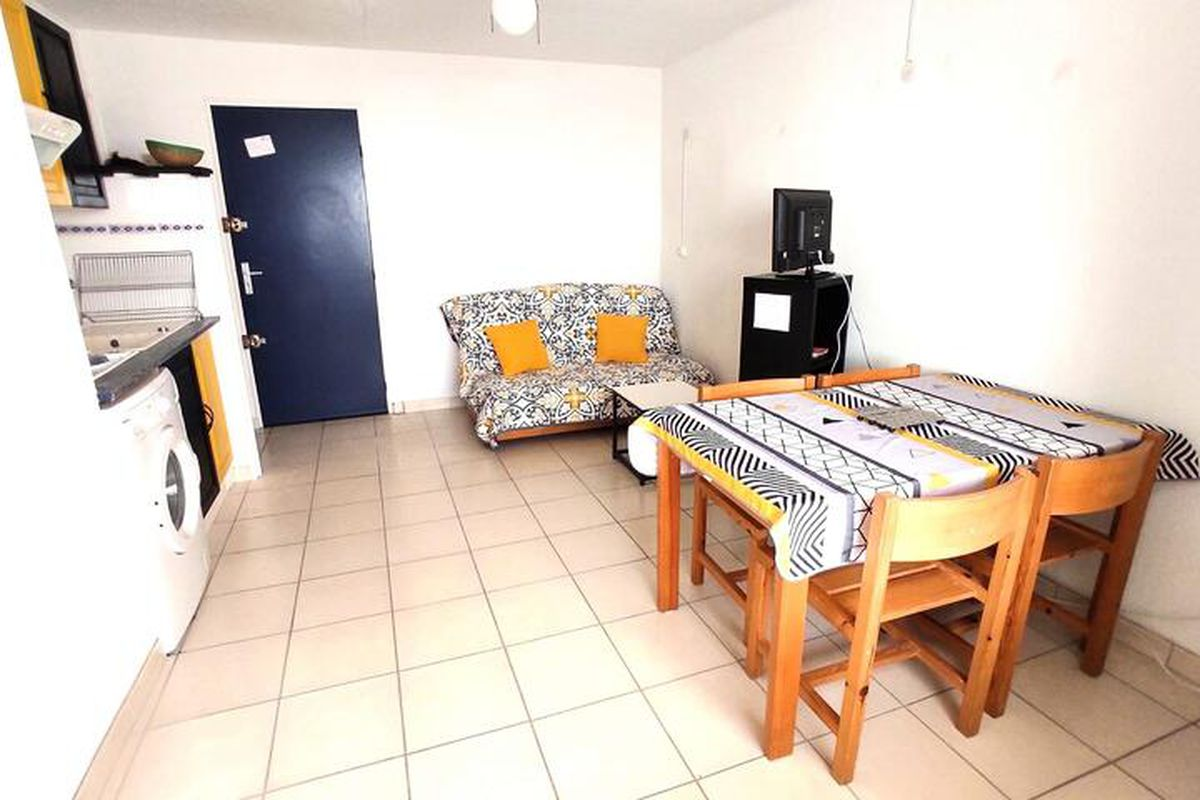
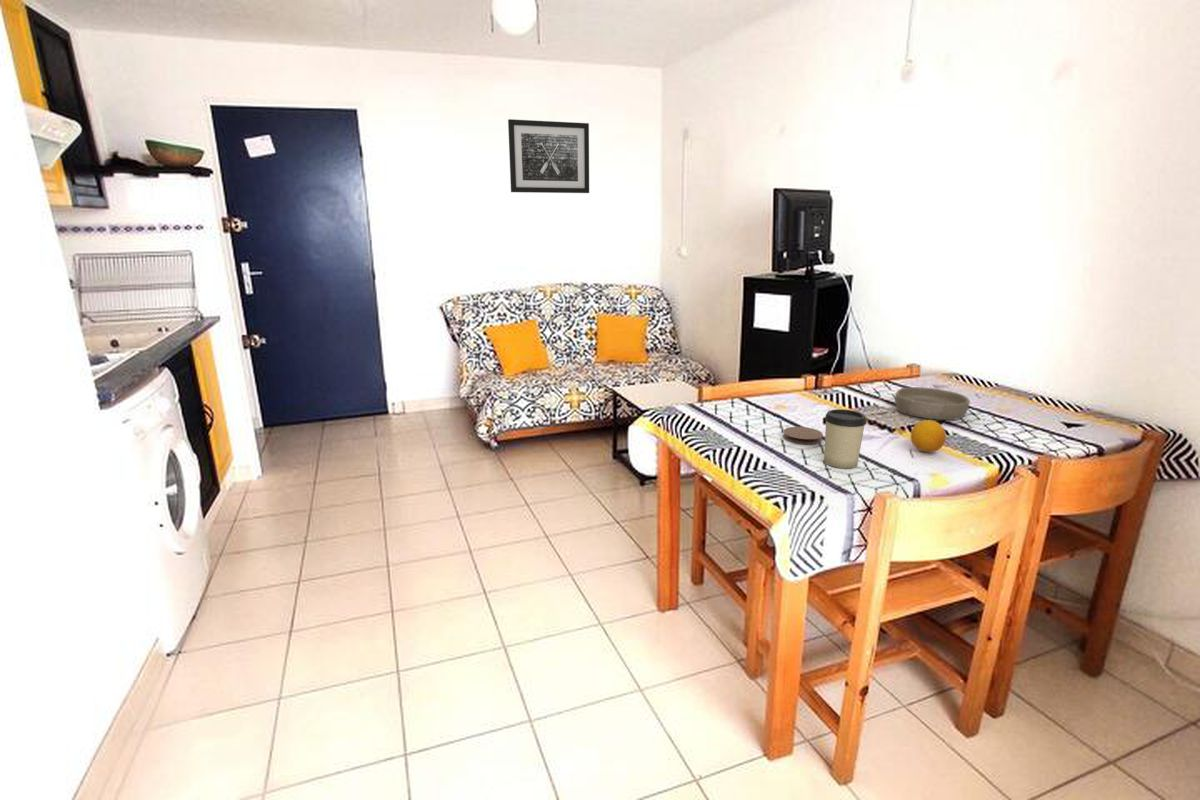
+ bowl [894,386,971,421]
+ fruit [910,419,947,453]
+ wall art [507,118,590,194]
+ coaster [782,426,824,445]
+ cup [823,408,867,469]
